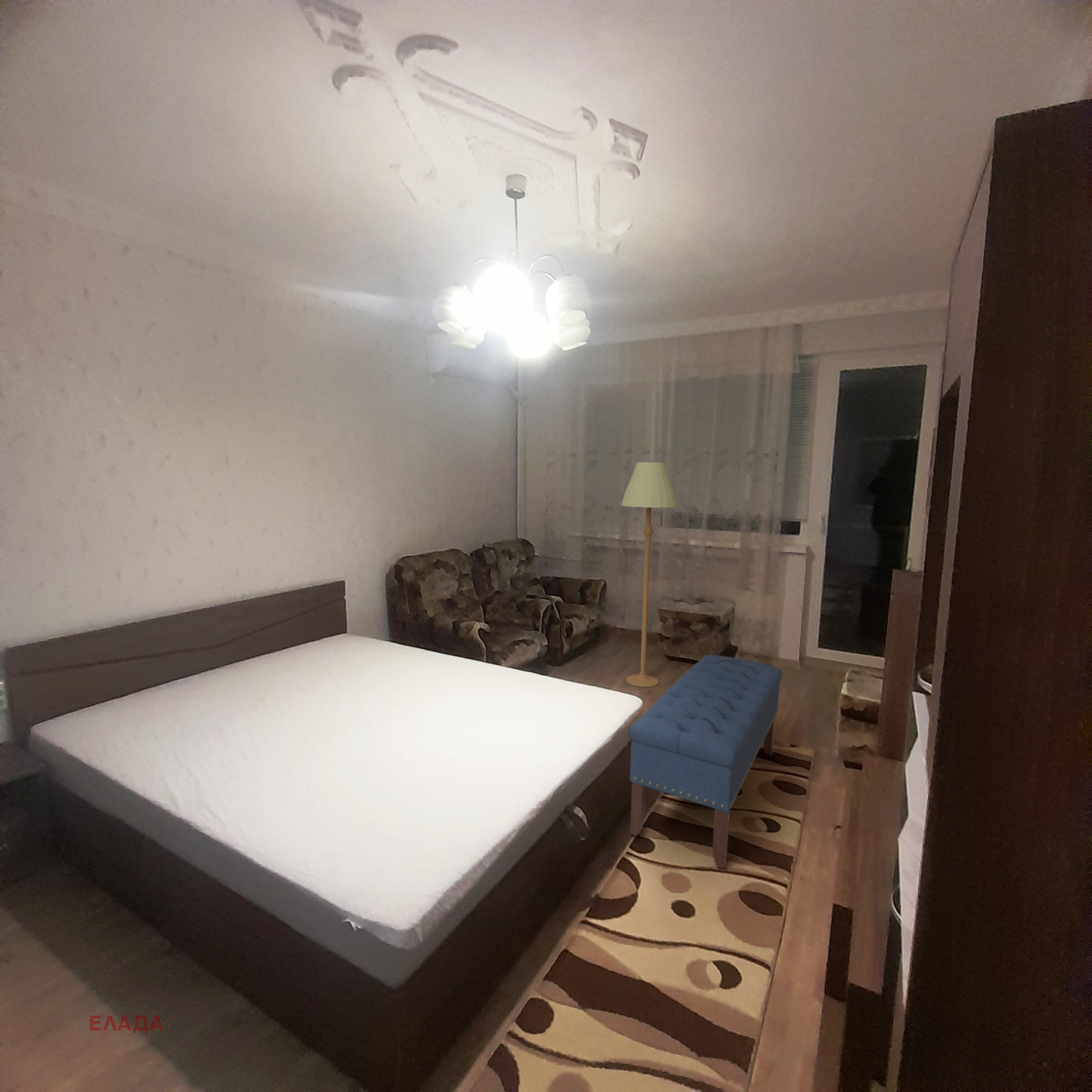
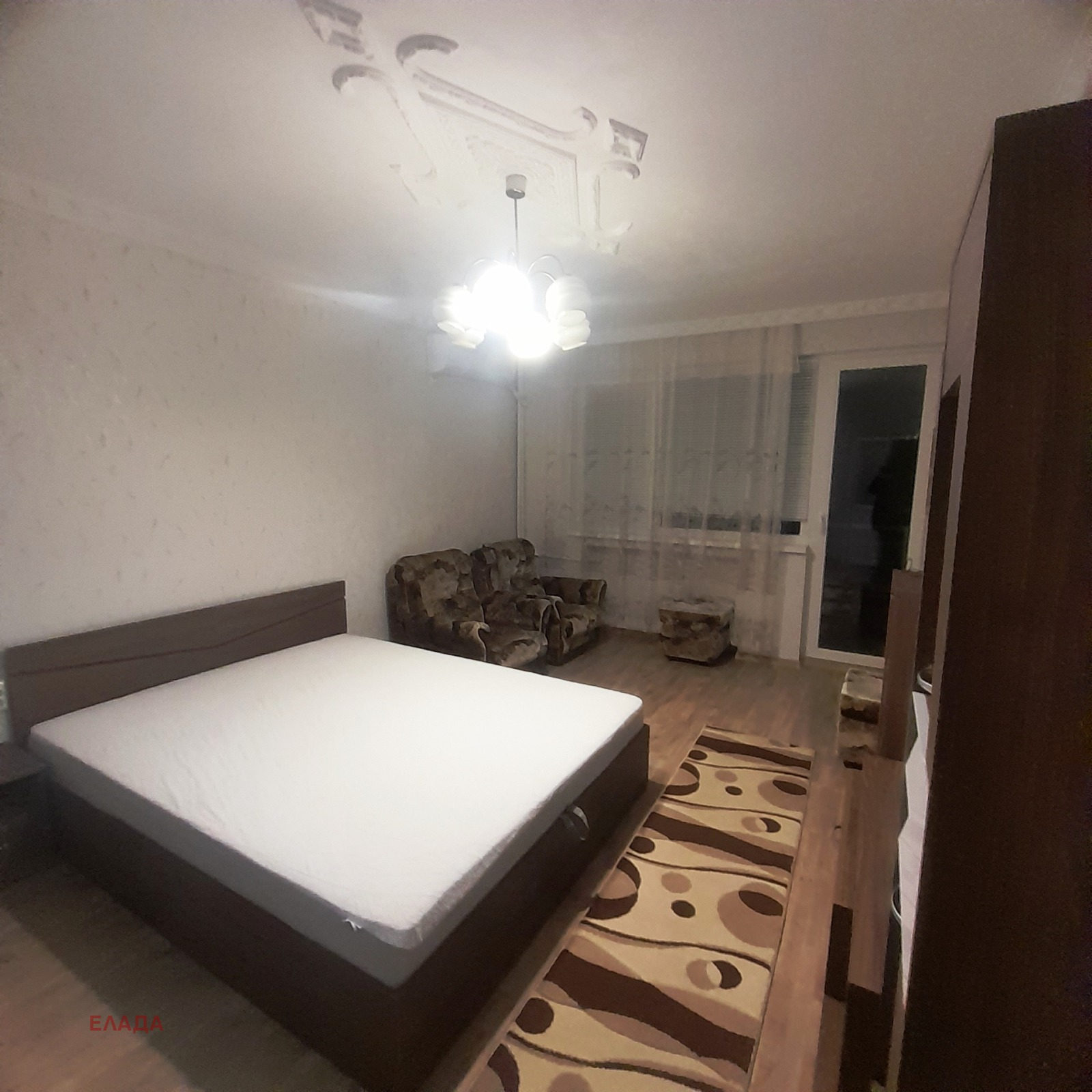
- floor lamp [620,461,678,688]
- bench [628,655,783,869]
